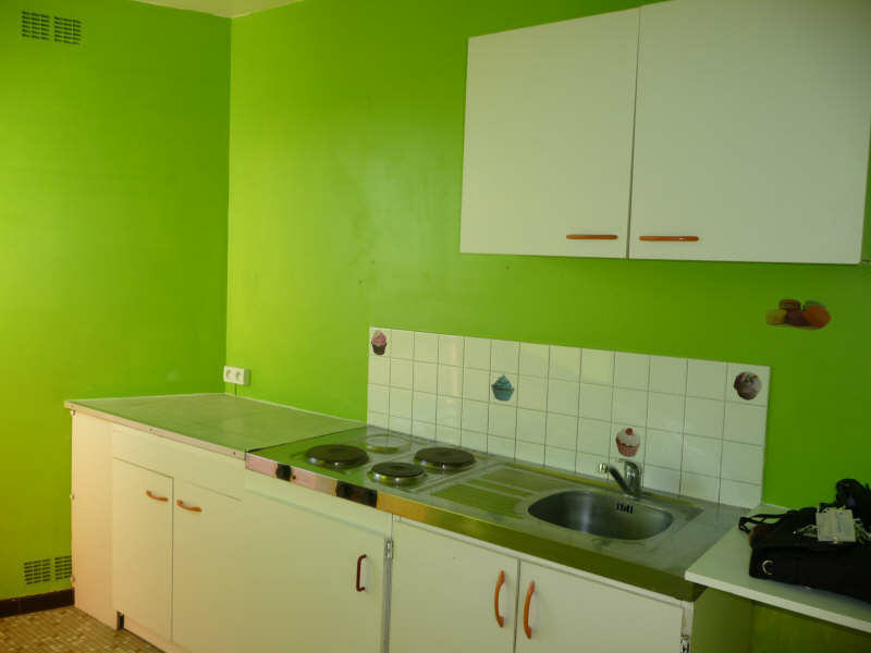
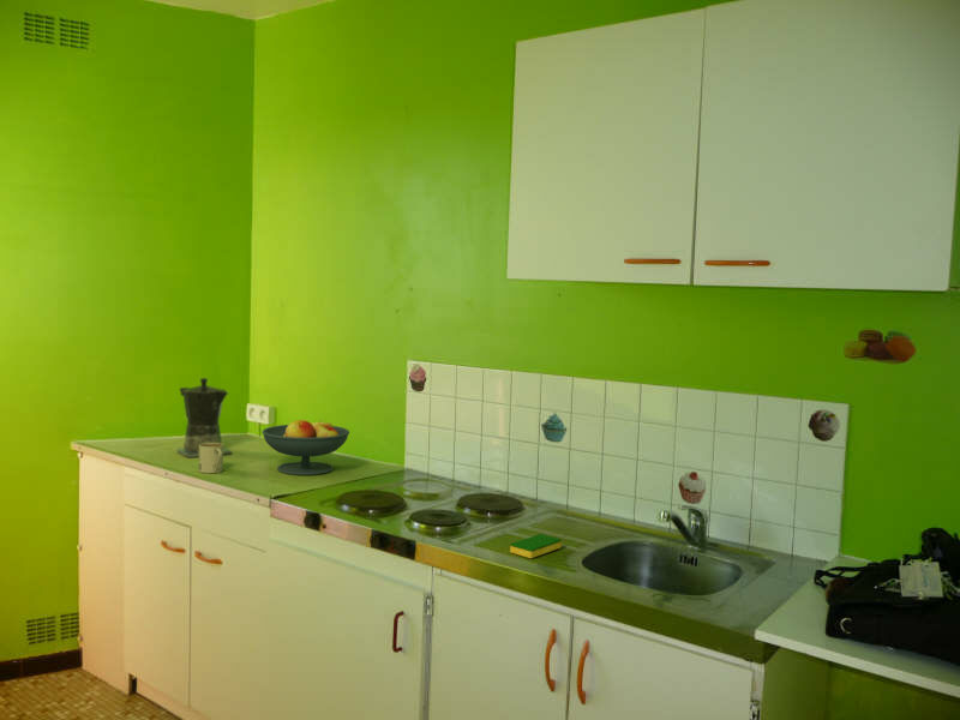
+ mug [198,443,224,474]
+ dish sponge [509,533,563,559]
+ coffee maker [176,377,233,460]
+ fruit bowl [262,419,350,476]
